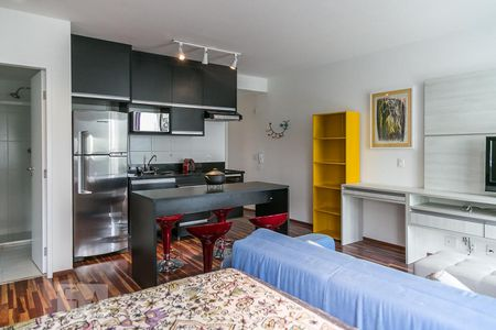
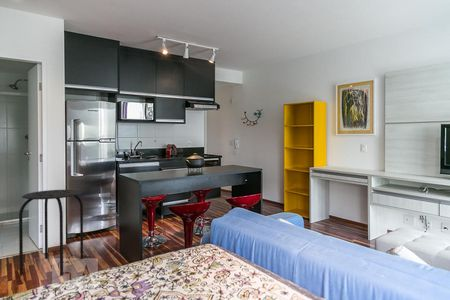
+ stool [18,189,84,276]
